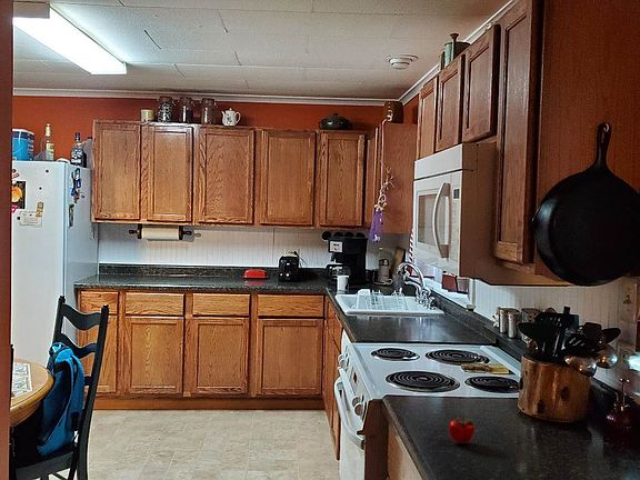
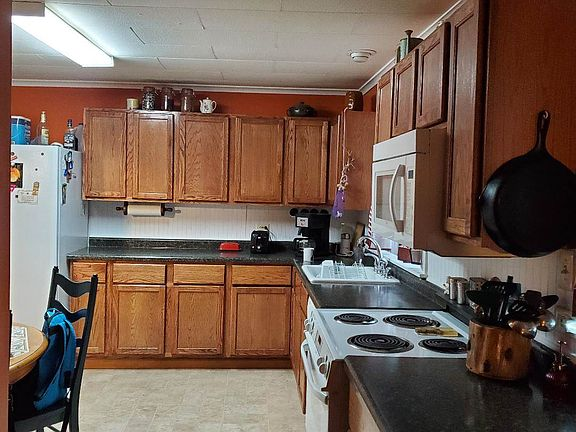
- apple [447,417,478,444]
